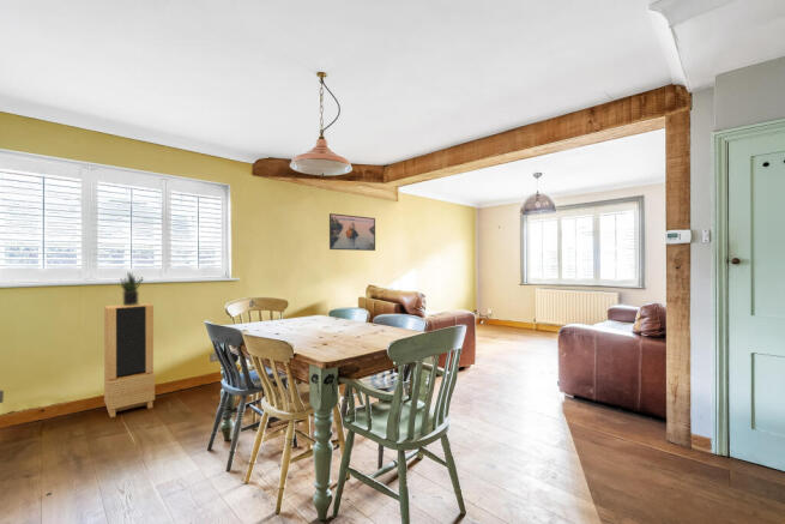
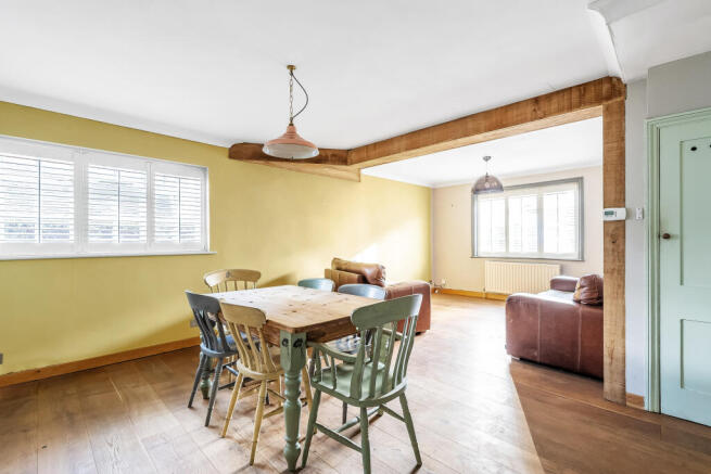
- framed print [328,212,376,252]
- potted plant [117,271,146,306]
- storage cabinet [103,302,156,418]
